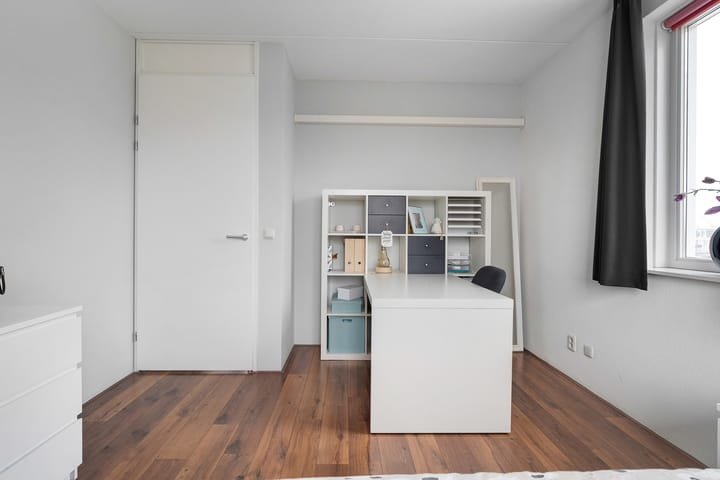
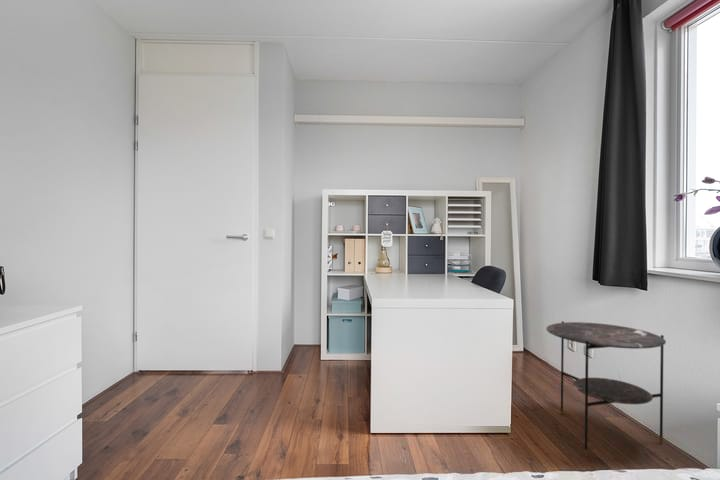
+ side table [545,320,667,458]
